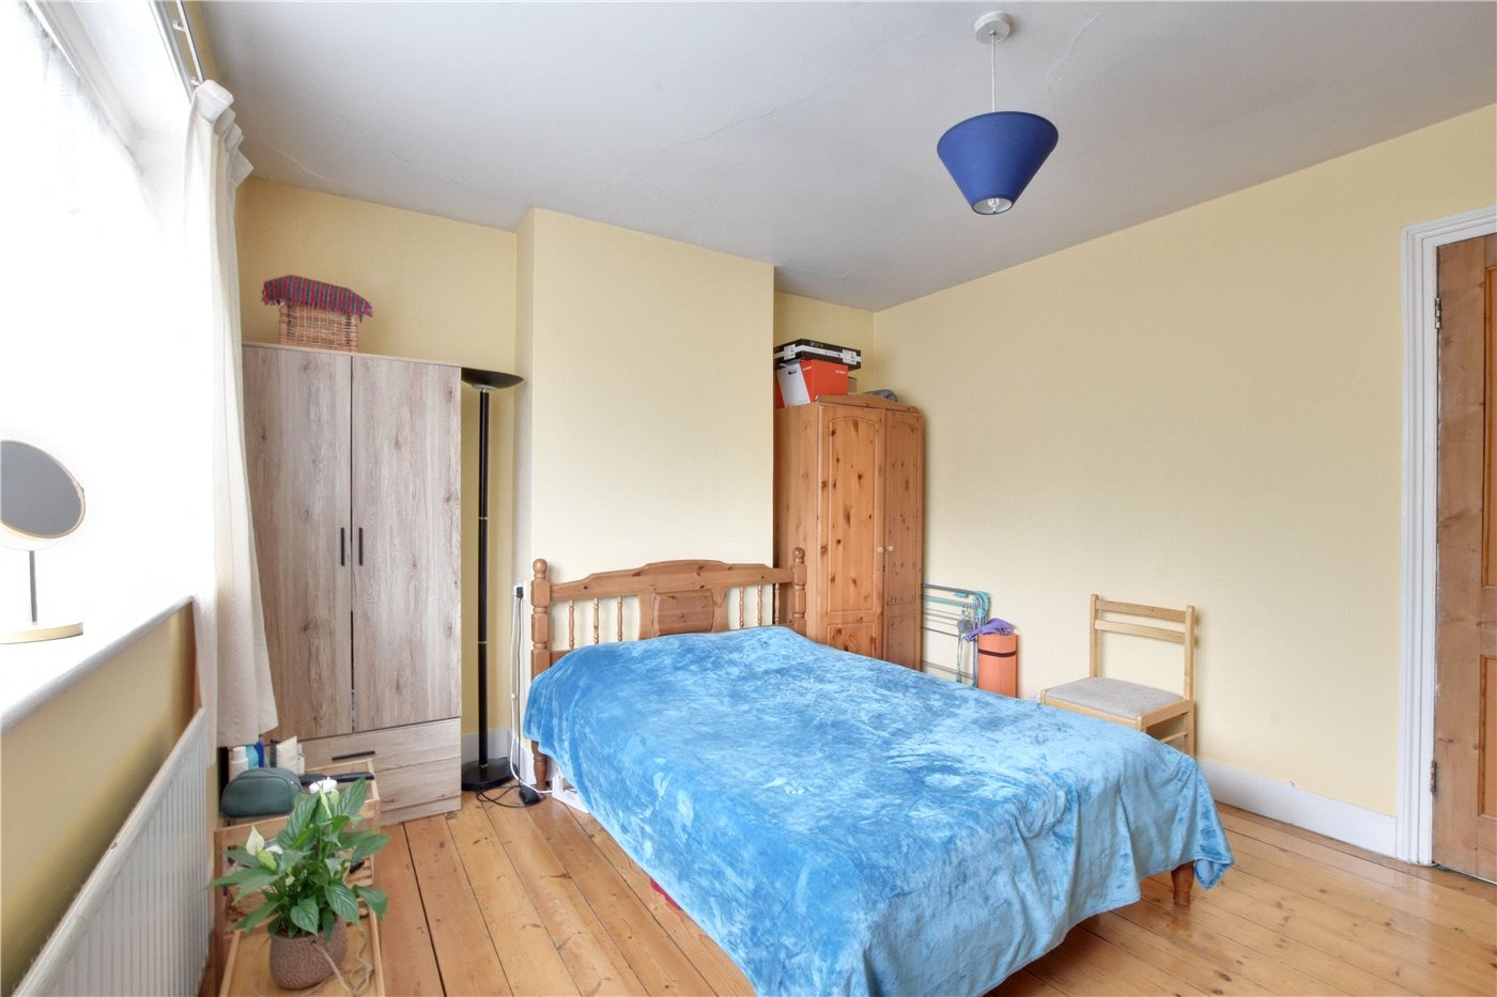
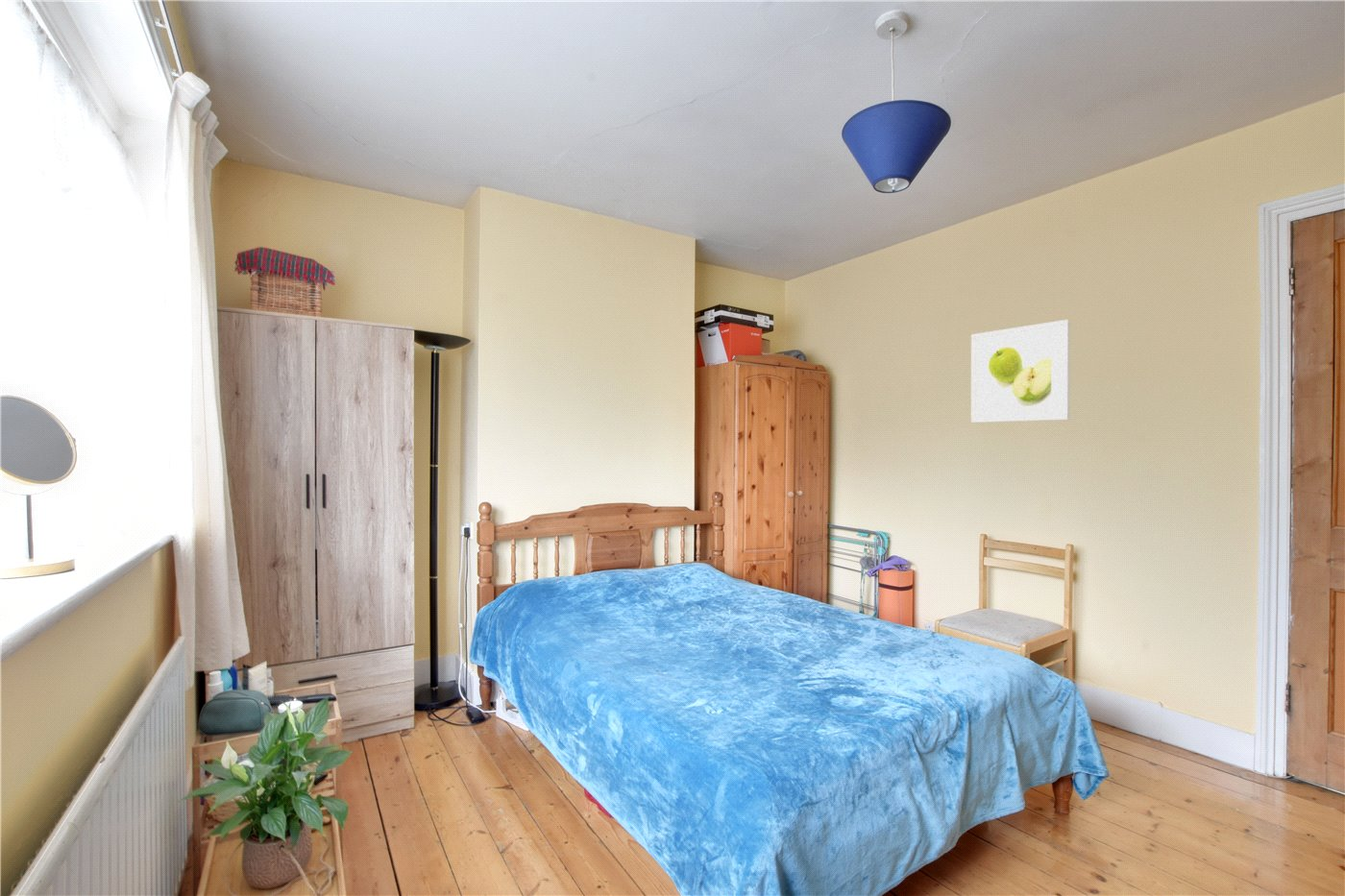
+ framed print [970,319,1070,424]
